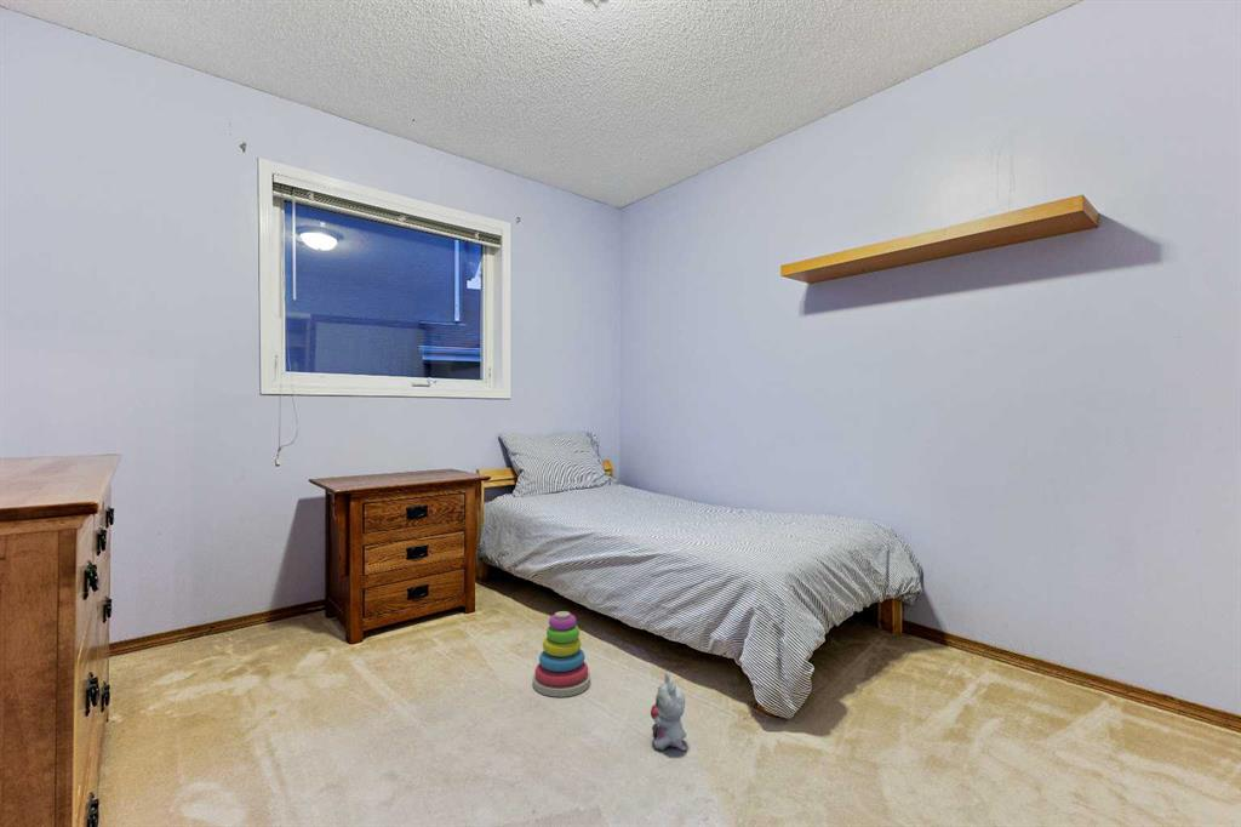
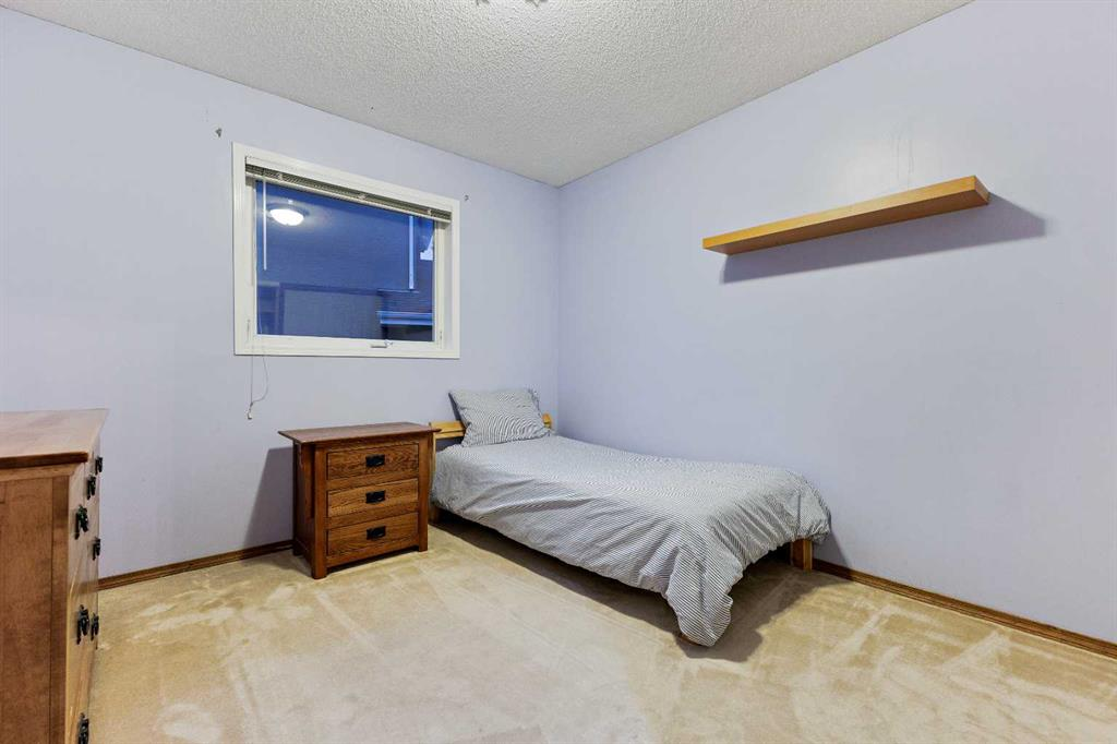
- plush toy [650,671,687,752]
- stacking toy [532,610,591,698]
